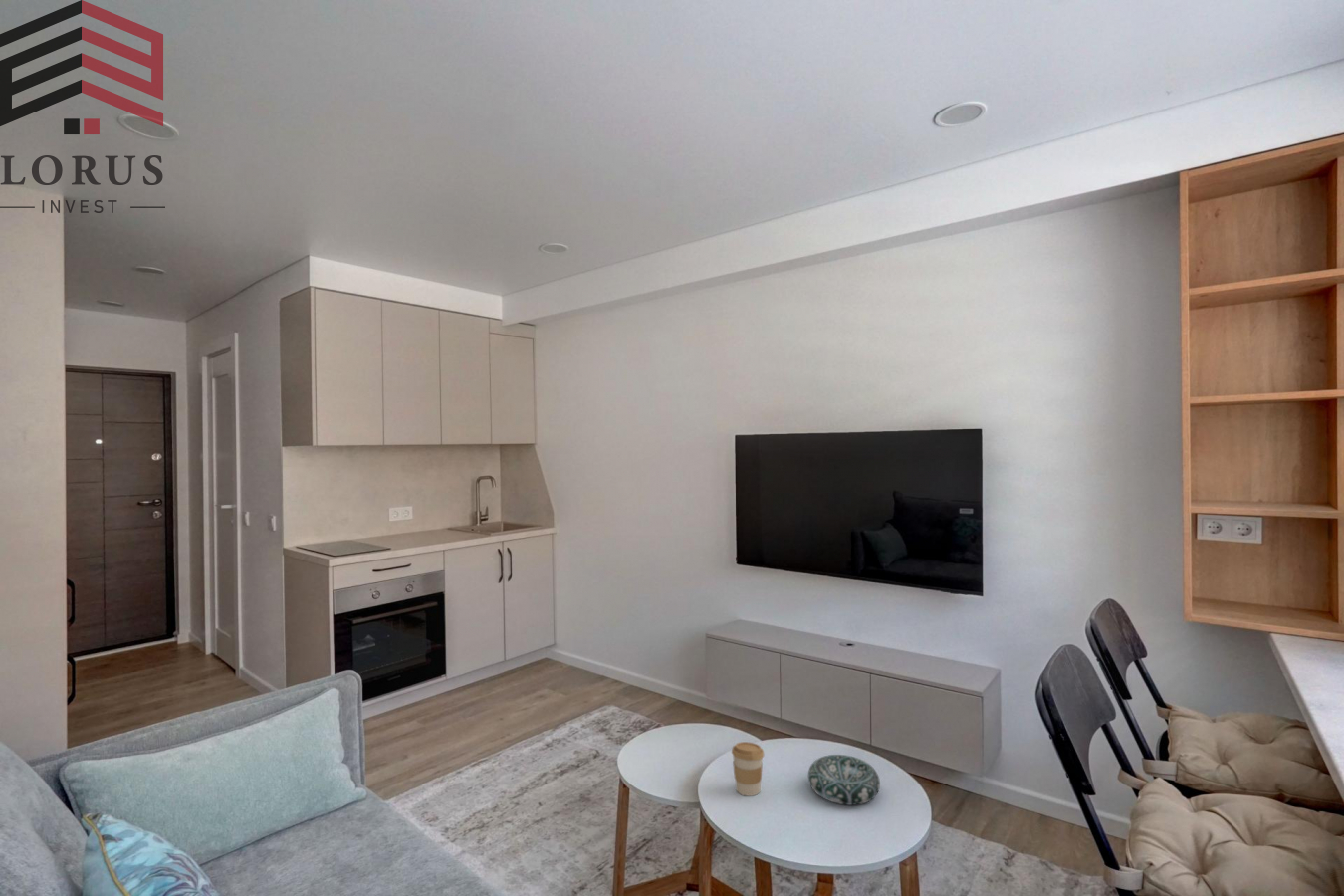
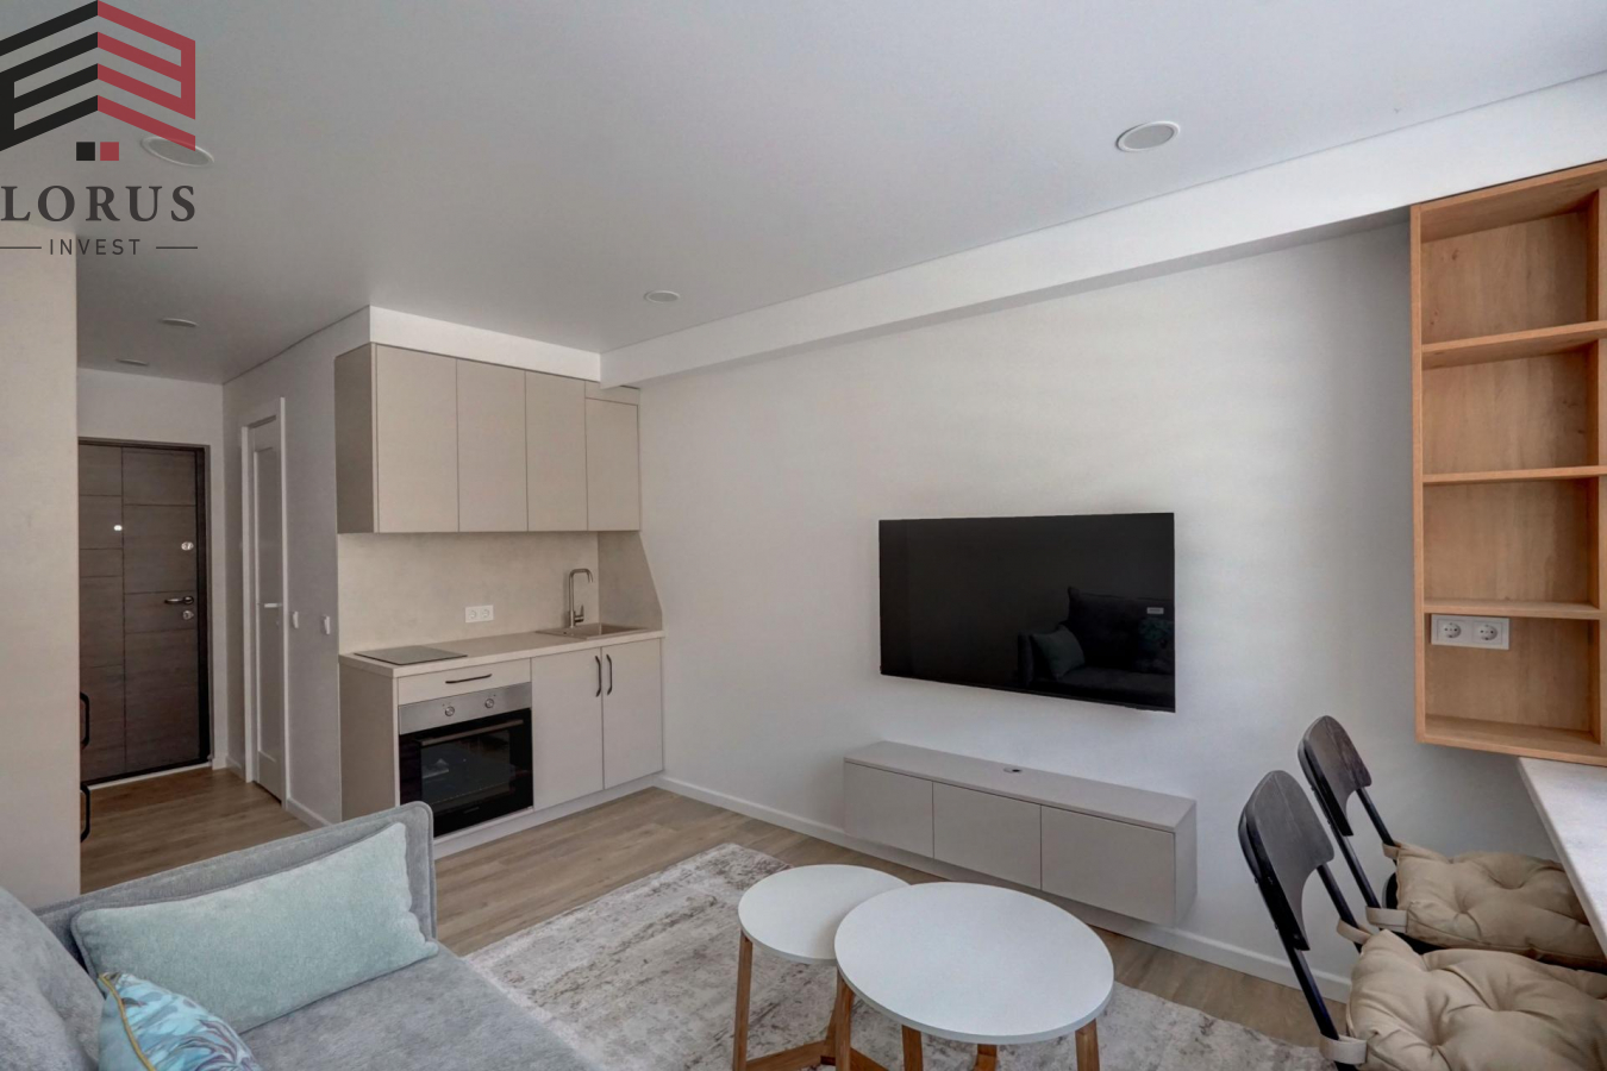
- decorative bowl [807,754,881,806]
- coffee cup [731,741,765,797]
